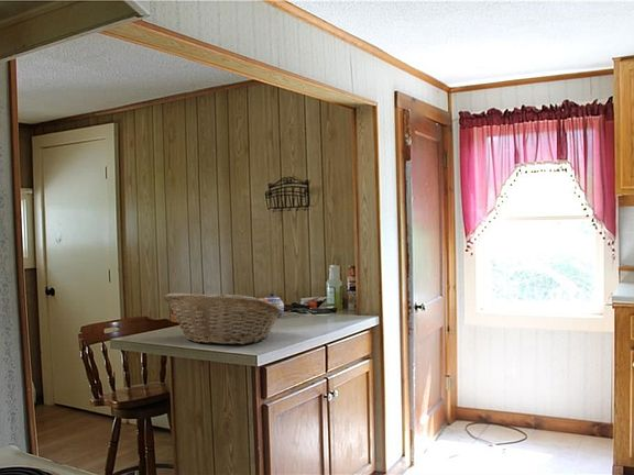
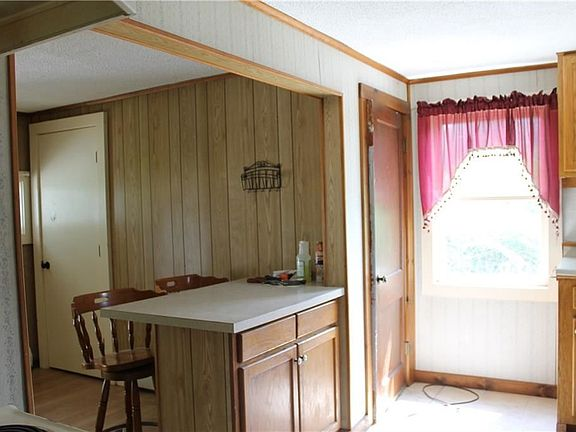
- fruit basket [163,292,283,345]
- teapot [264,292,285,318]
